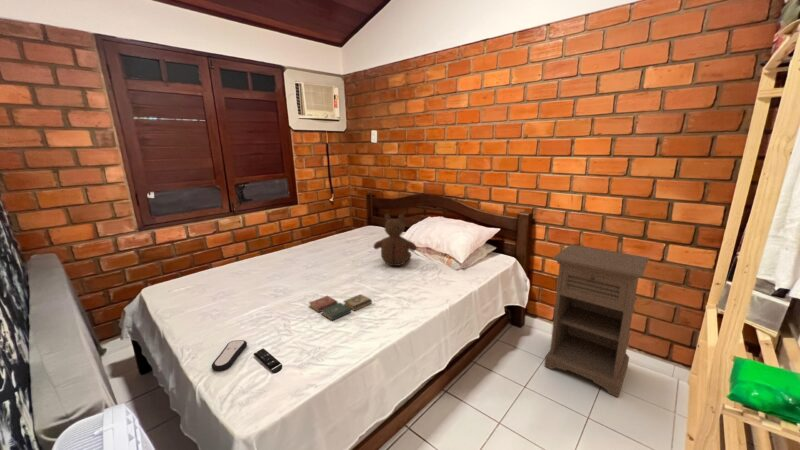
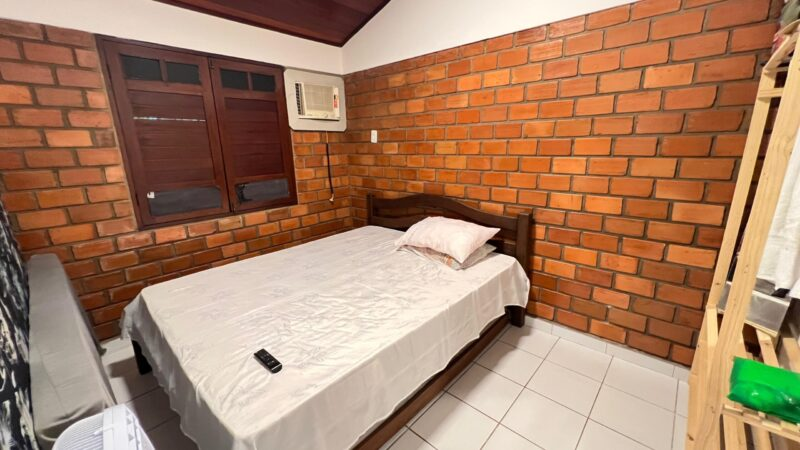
- remote control [211,339,248,371]
- nightstand [544,244,650,398]
- book [308,293,373,322]
- teddy bear [372,213,418,267]
